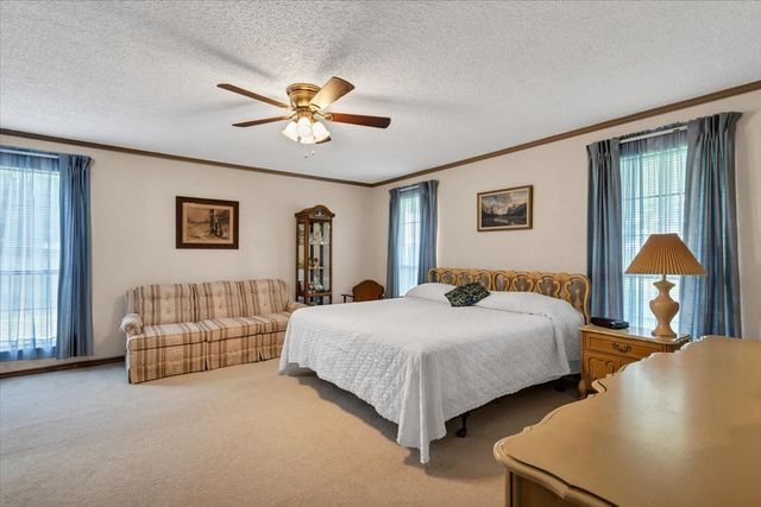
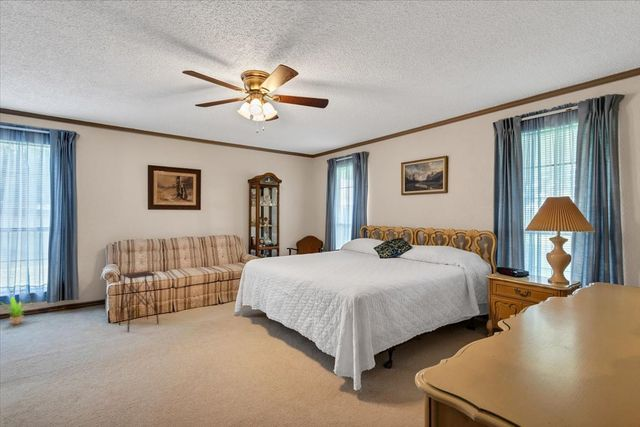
+ potted plant [0,296,32,325]
+ side table [118,270,160,333]
